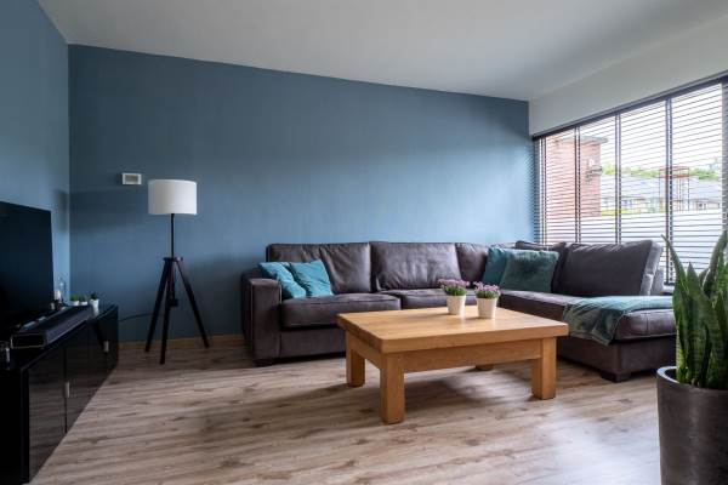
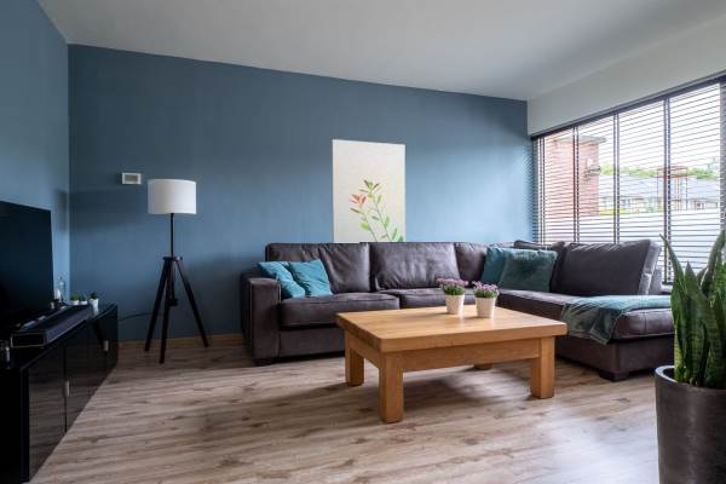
+ wall art [330,138,407,244]
